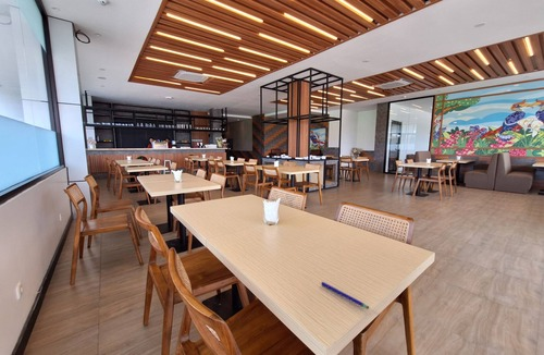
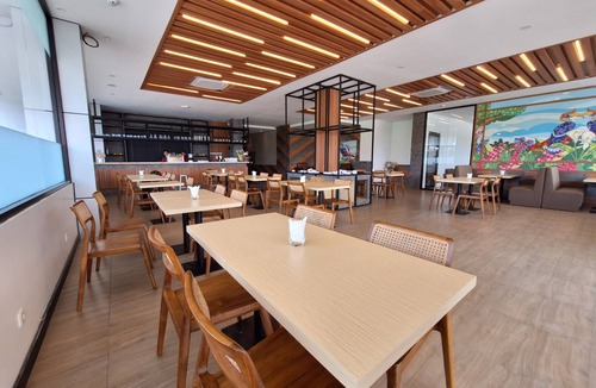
- pen [320,281,370,310]
